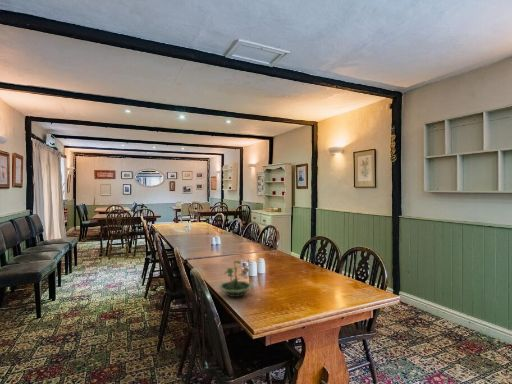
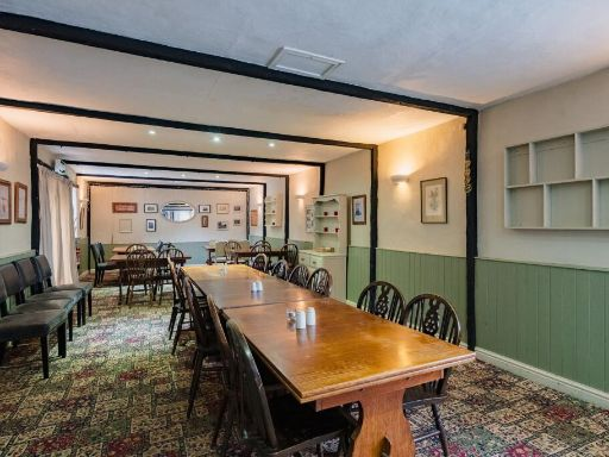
- terrarium [217,260,254,298]
